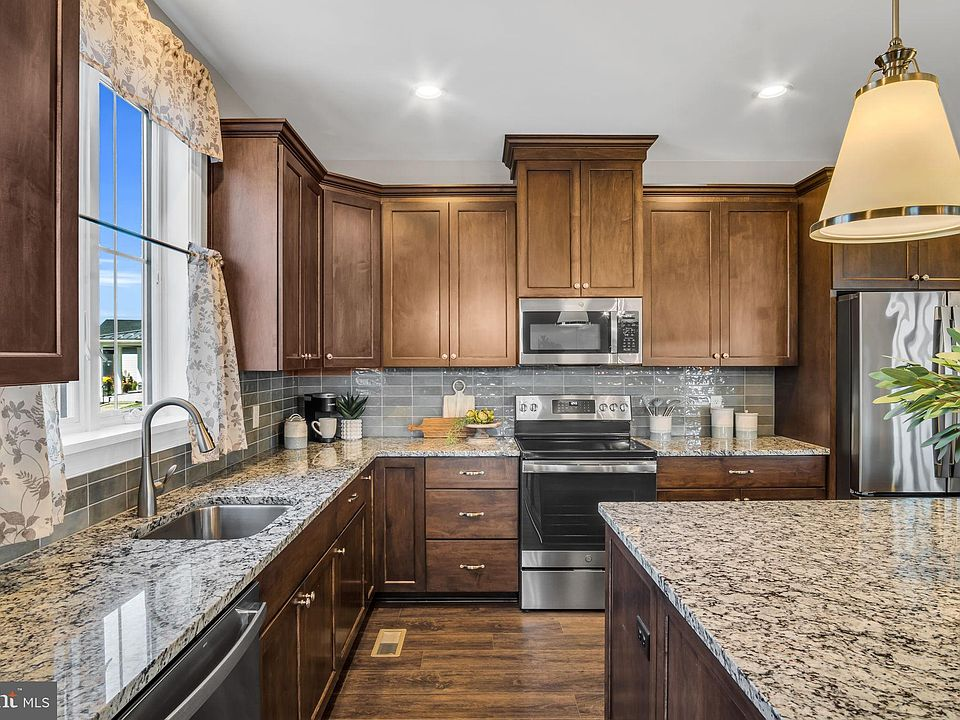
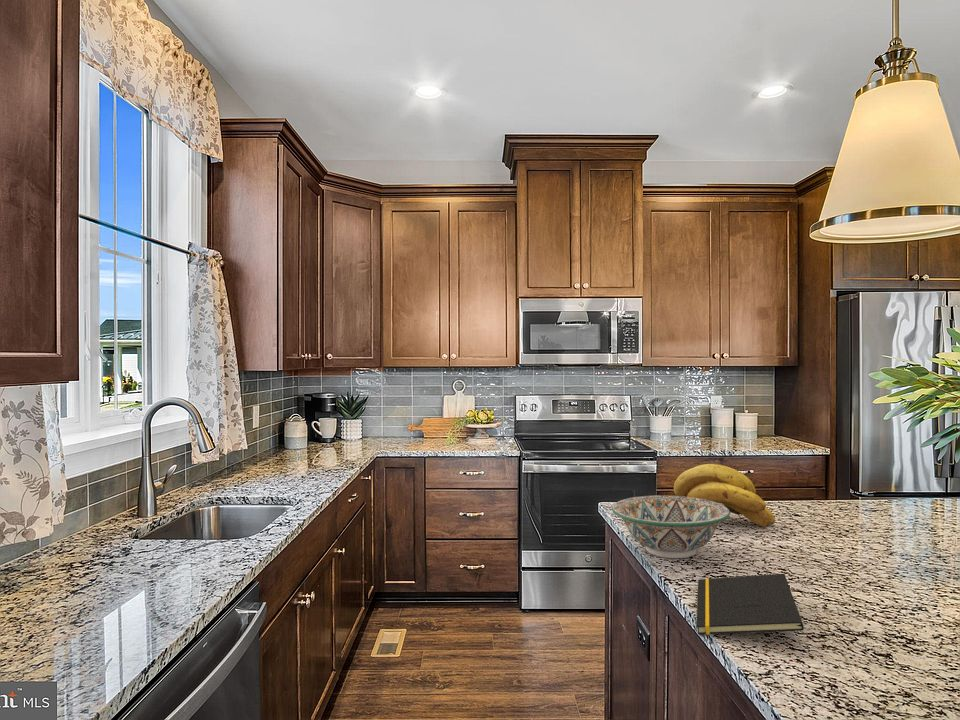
+ notepad [696,573,805,635]
+ decorative bowl [611,495,731,559]
+ banana bunch [673,463,776,528]
